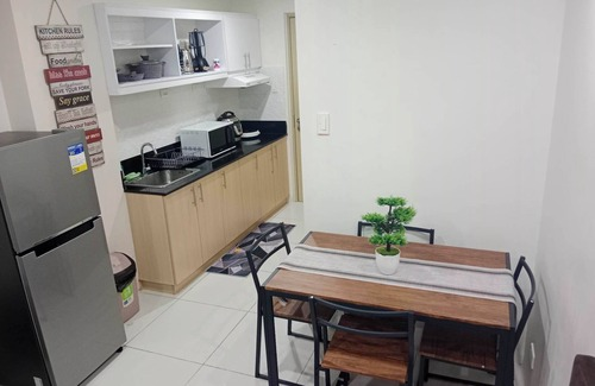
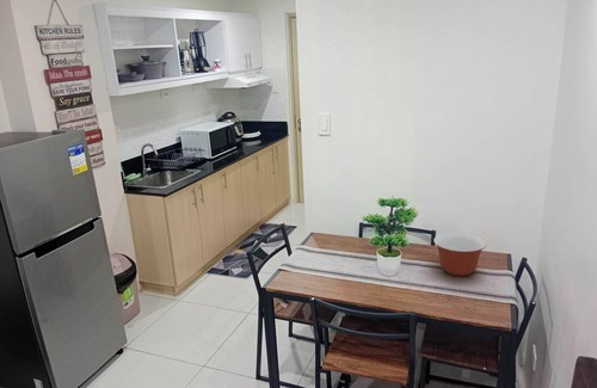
+ mixing bowl [432,232,487,277]
